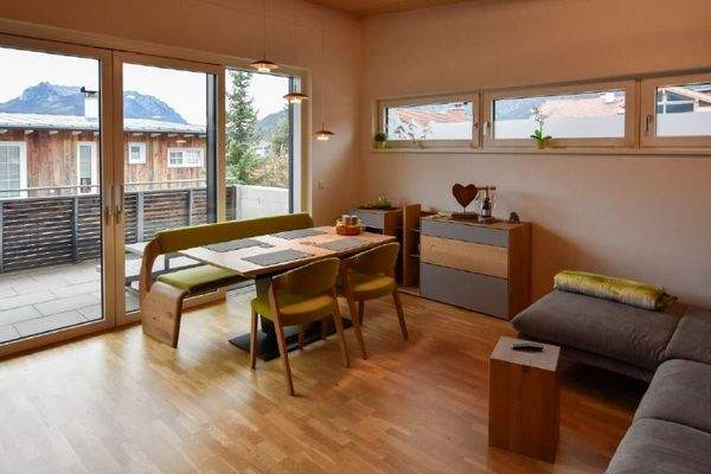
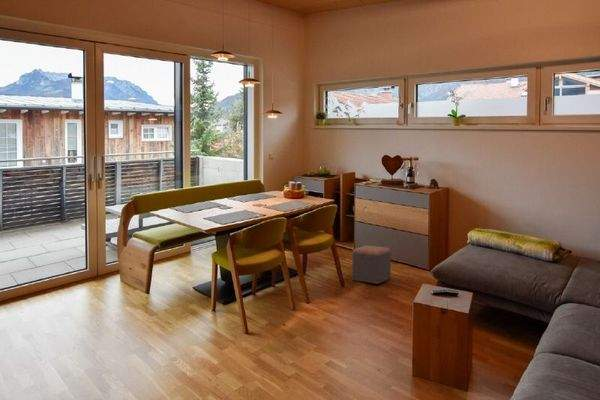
+ footstool [351,245,392,285]
